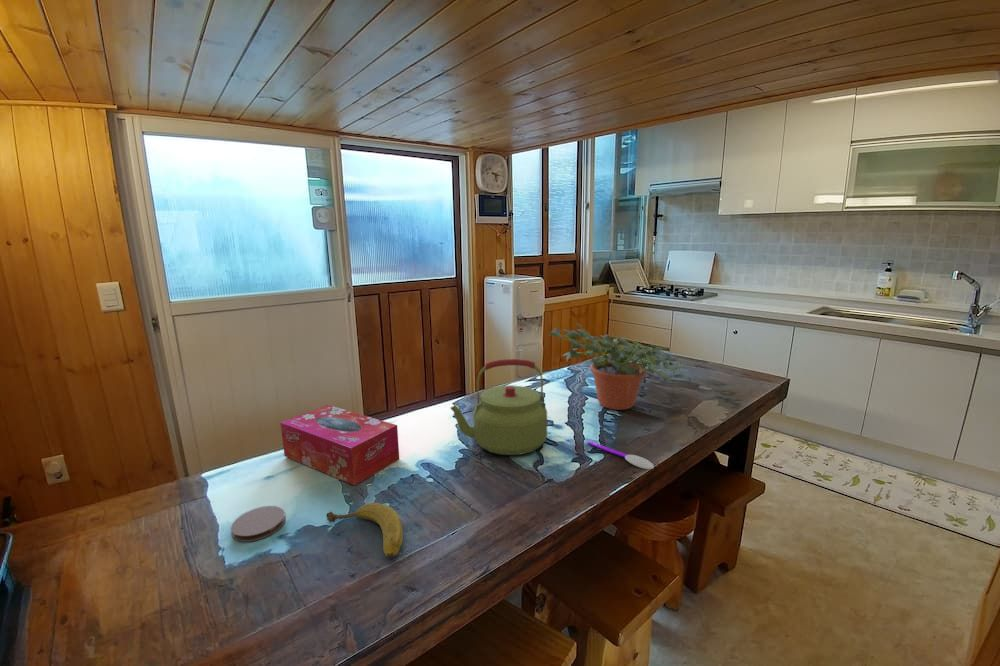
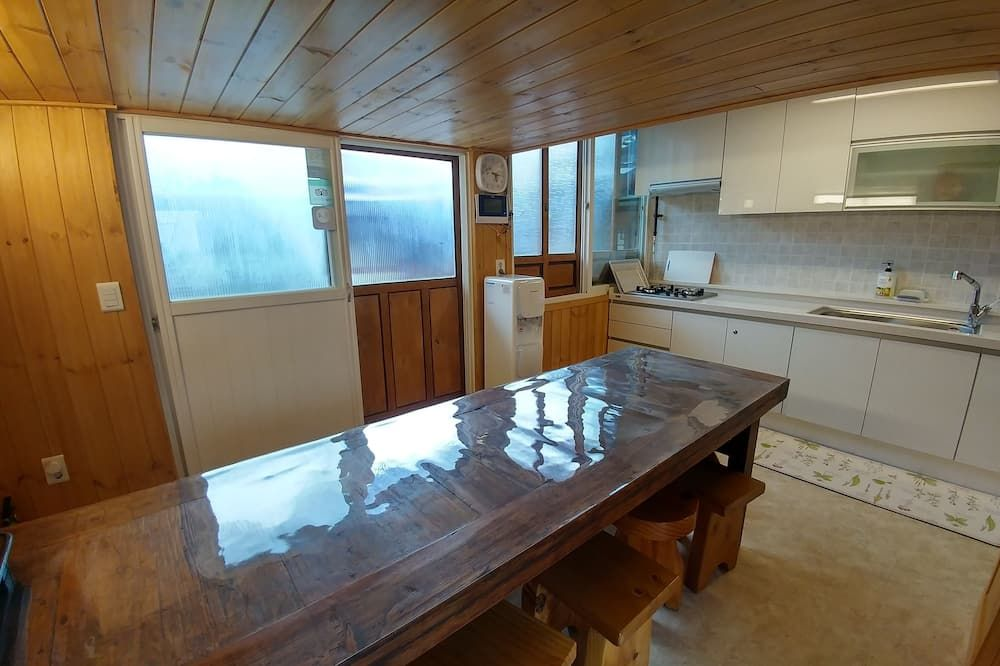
- tissue box [280,404,400,486]
- spoon [586,440,655,470]
- kettle [449,358,548,456]
- coaster [230,505,286,543]
- fruit [325,502,404,560]
- potted plant [548,322,698,411]
